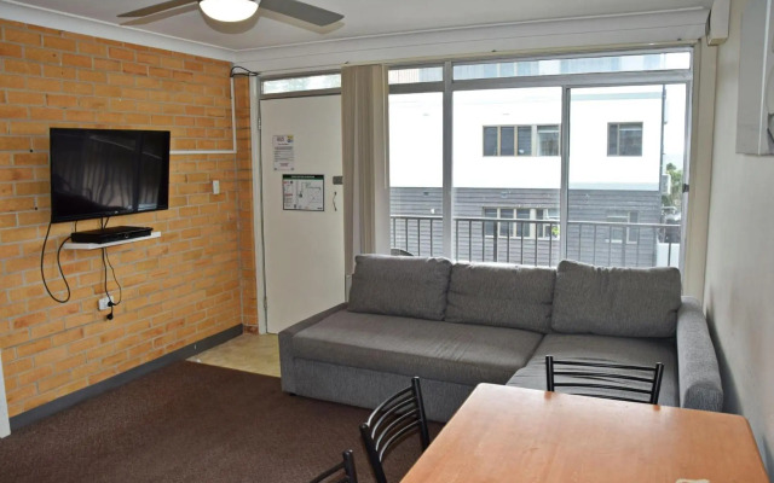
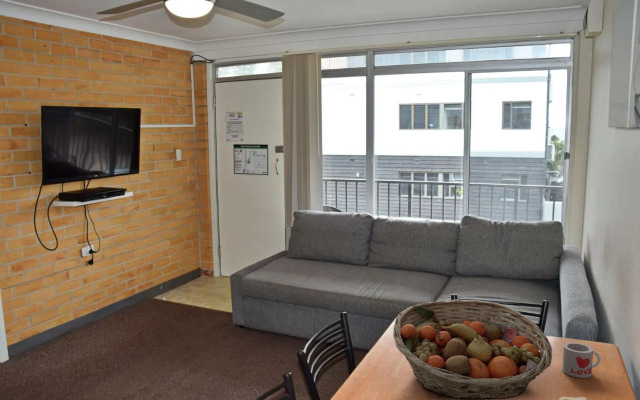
+ mug [561,341,602,379]
+ fruit basket [392,298,553,400]
